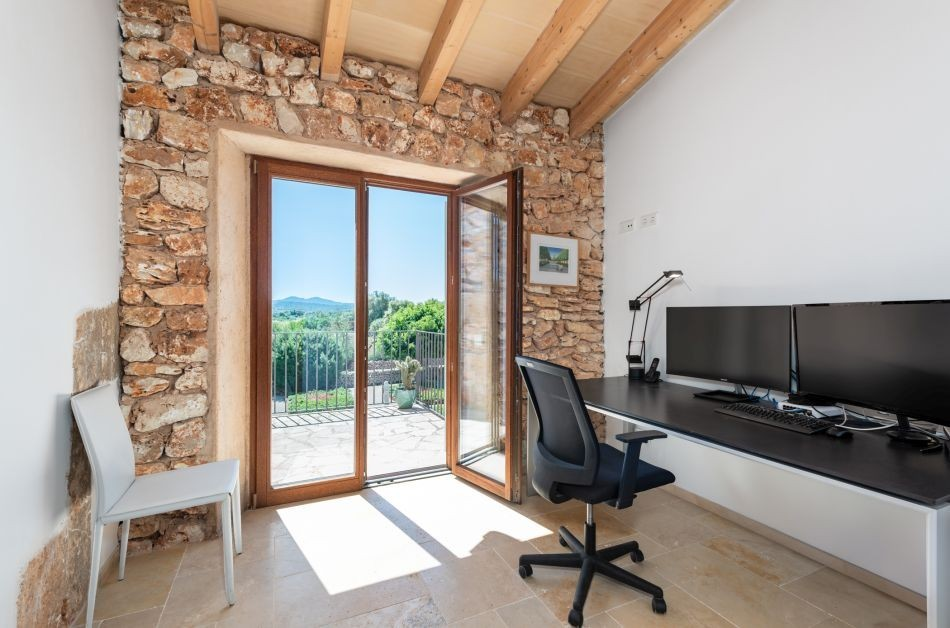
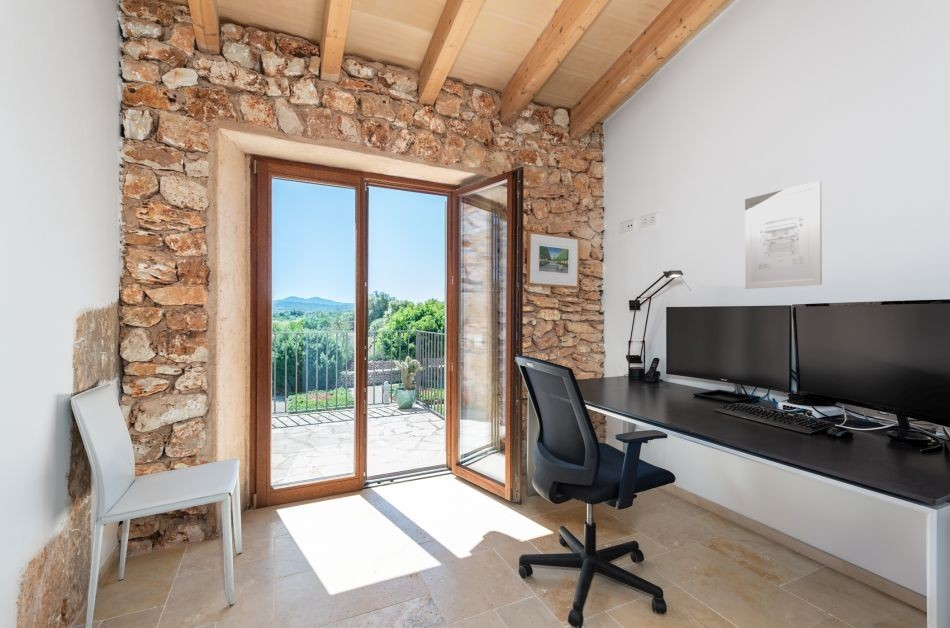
+ wall art [744,180,823,290]
